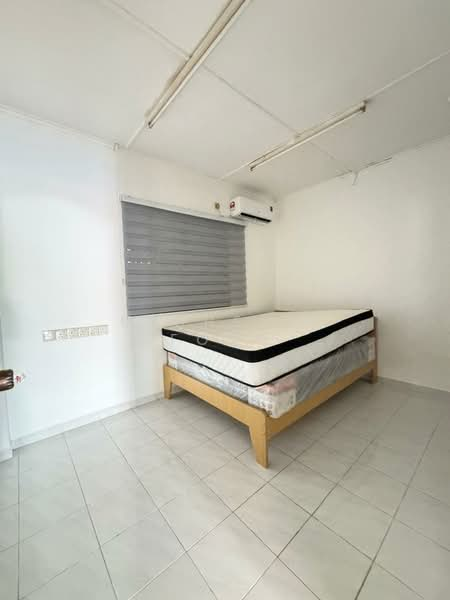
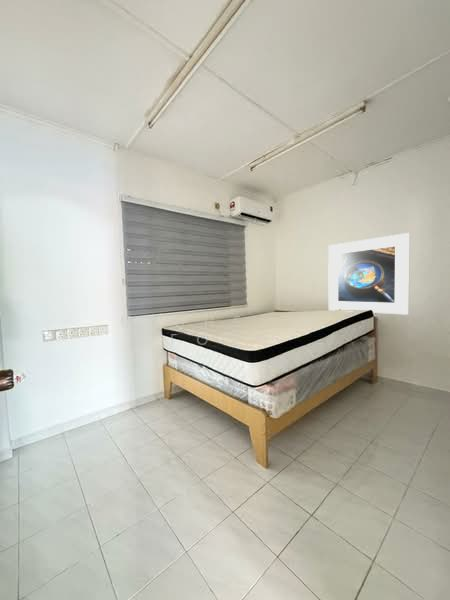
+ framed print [327,232,411,316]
